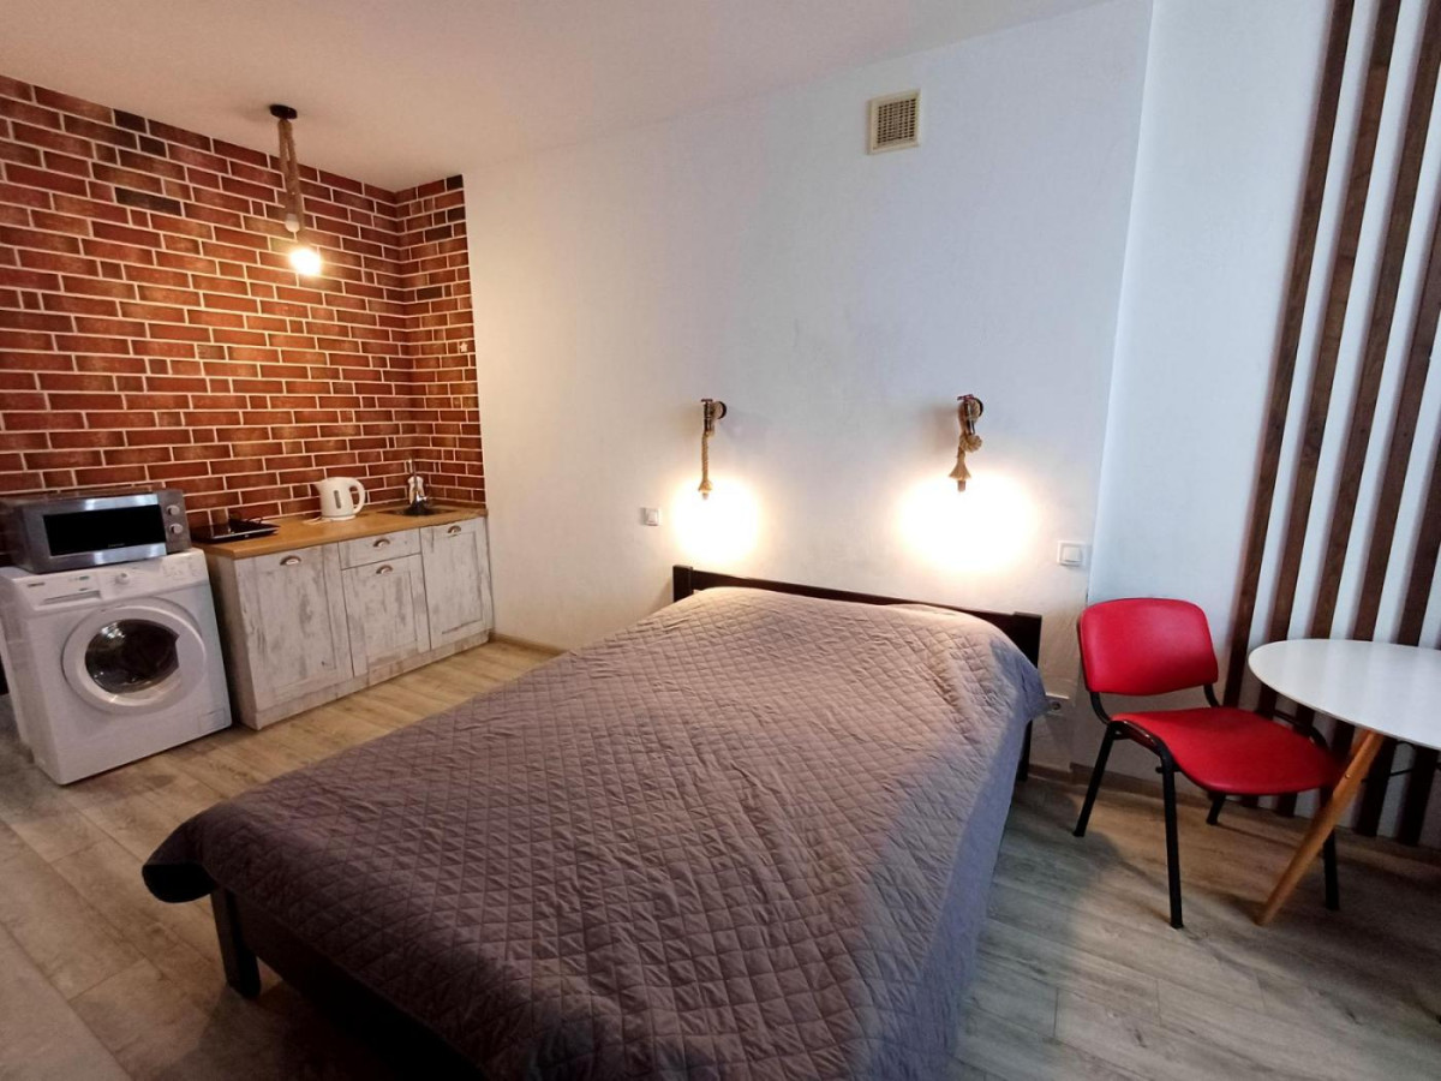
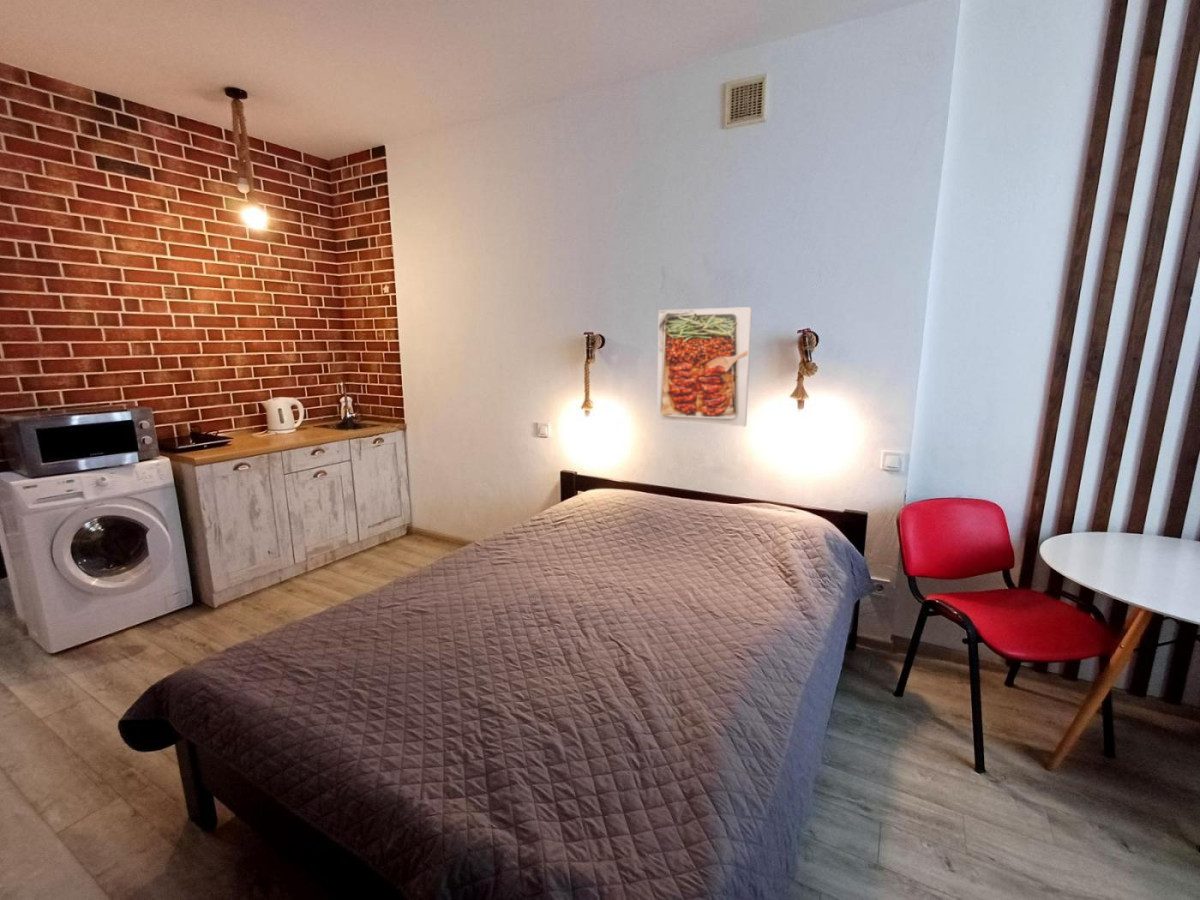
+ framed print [656,306,753,428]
